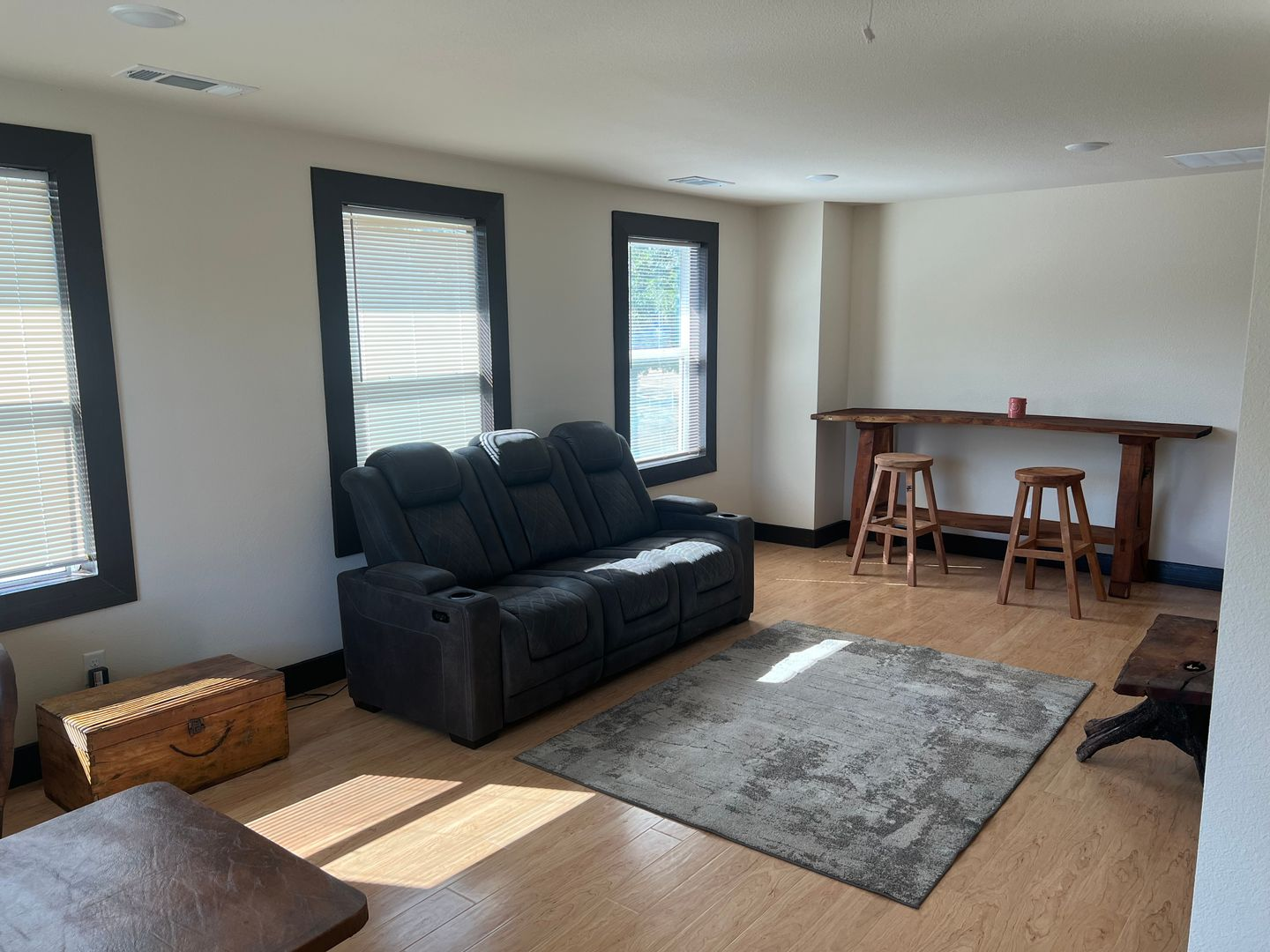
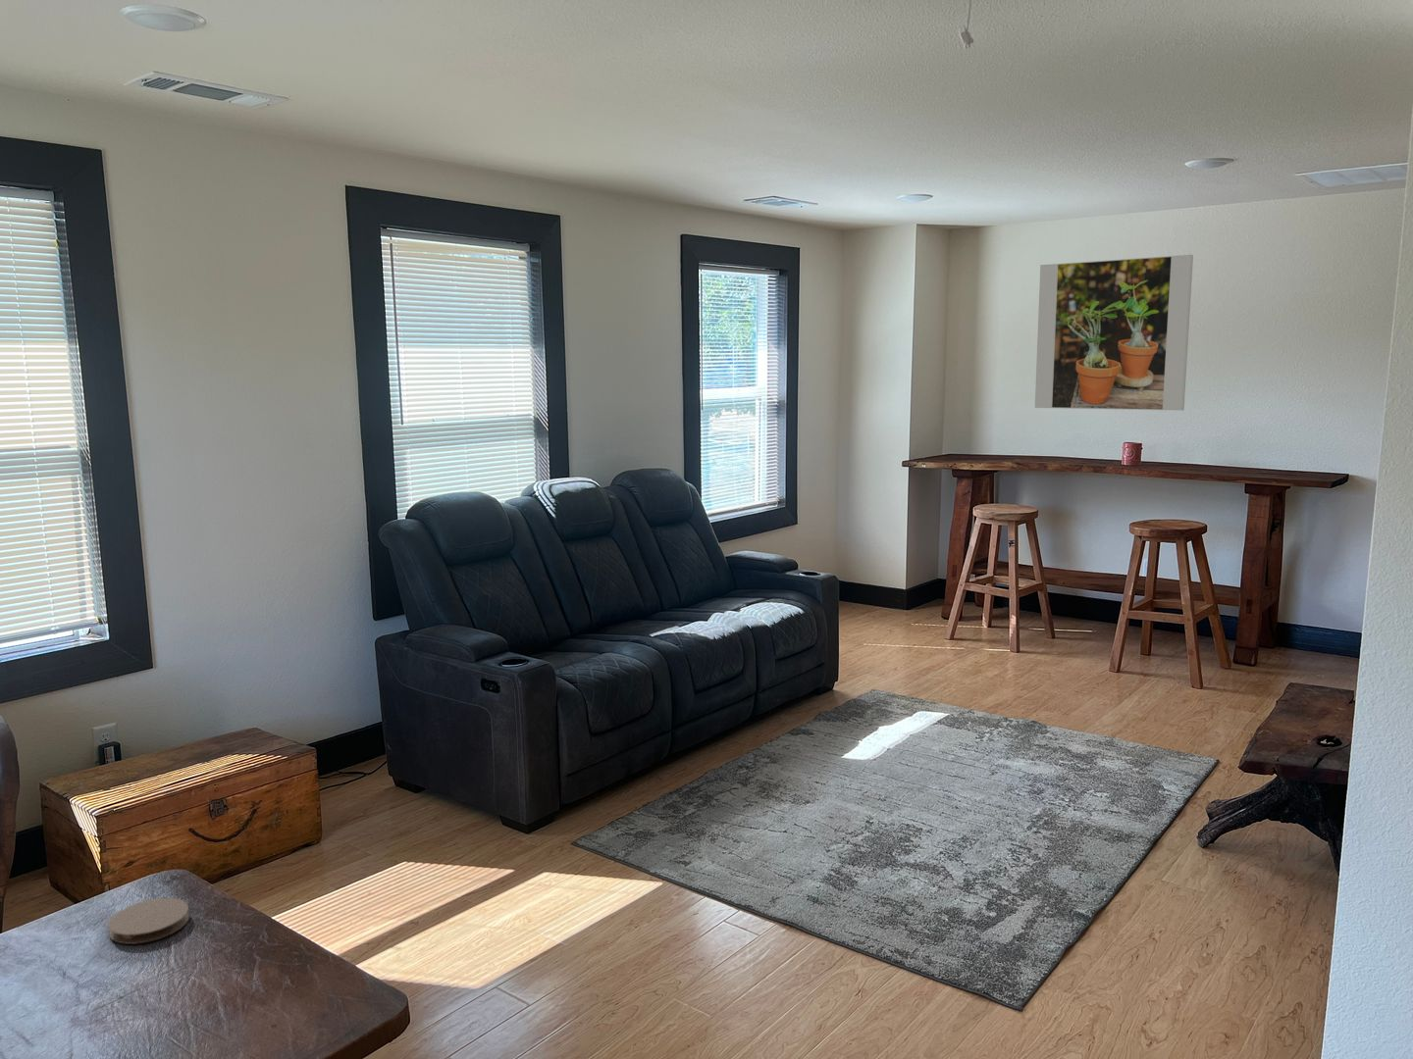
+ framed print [1035,254,1194,410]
+ coaster [107,898,190,946]
